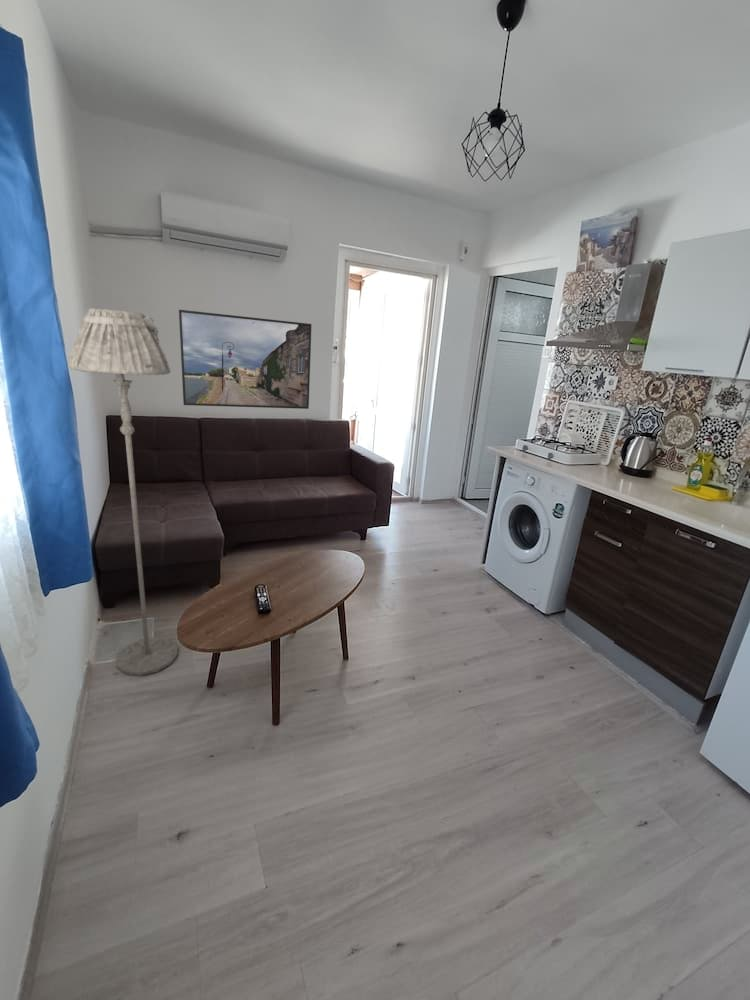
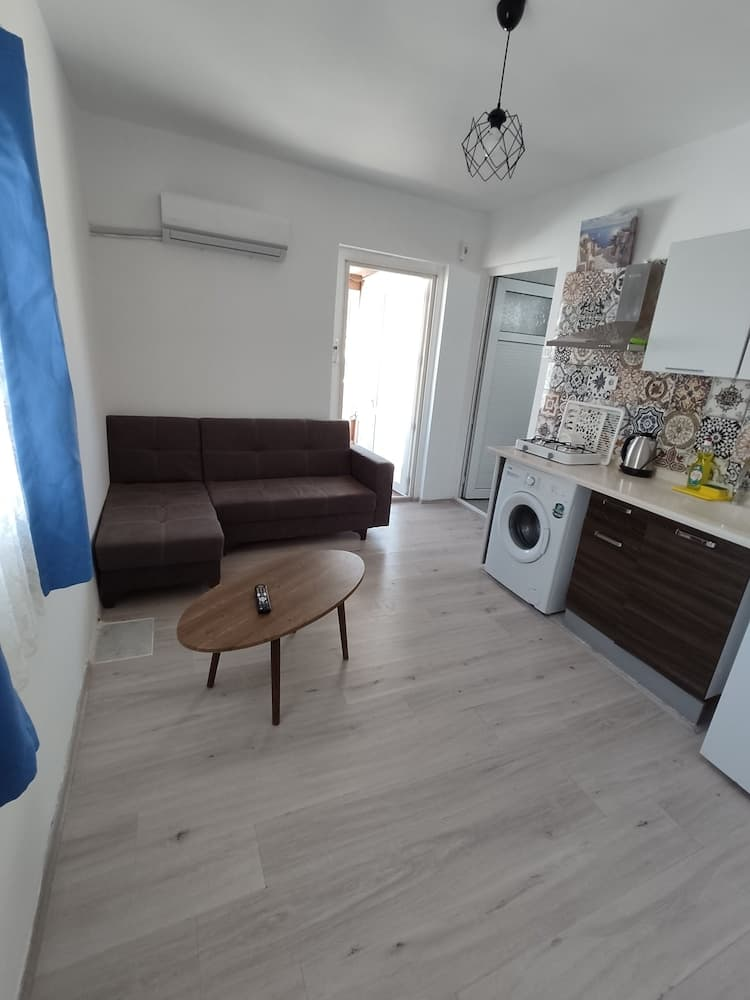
- floor lamp [67,307,179,677]
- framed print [178,309,313,410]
